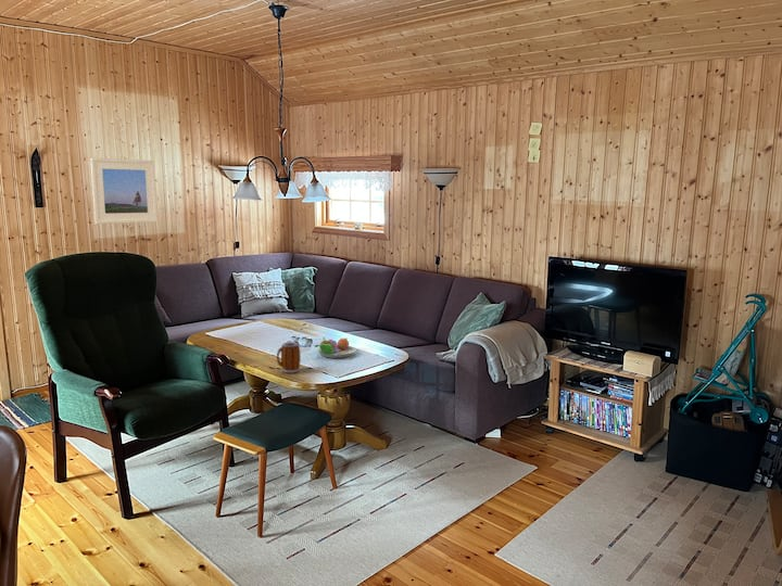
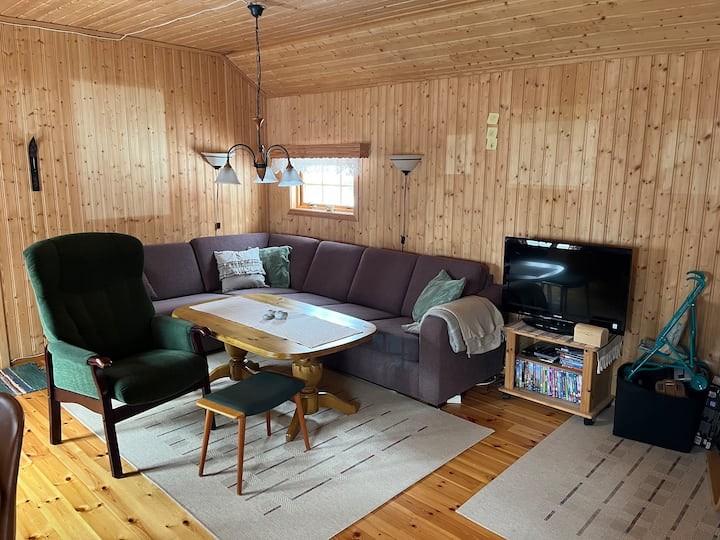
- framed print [89,156,159,225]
- mug [276,342,302,374]
- fruit bowl [314,336,357,359]
